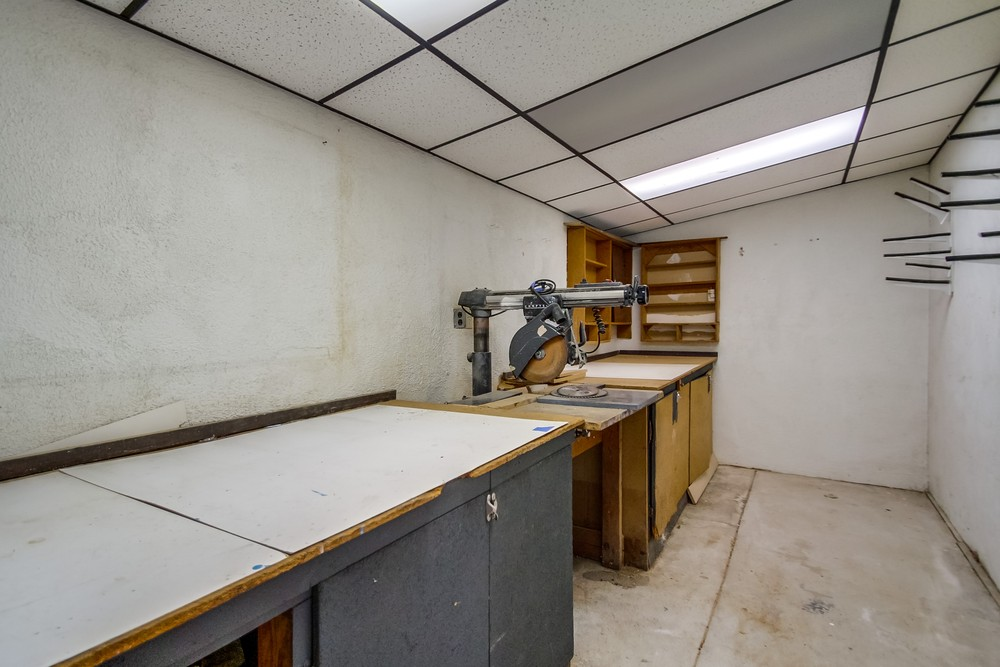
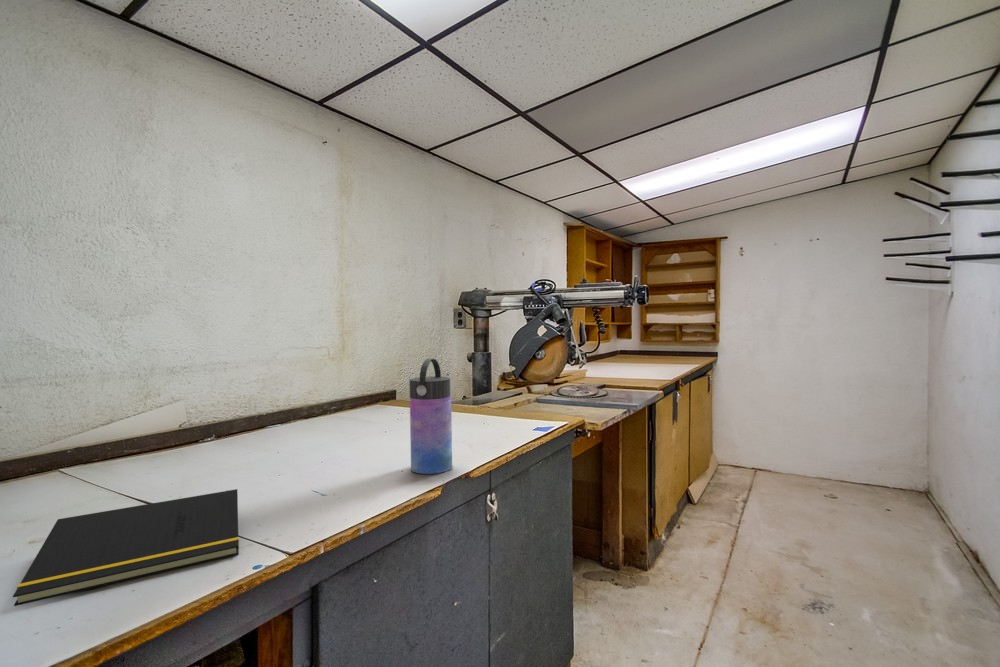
+ water bottle [408,358,453,475]
+ notepad [12,488,240,607]
